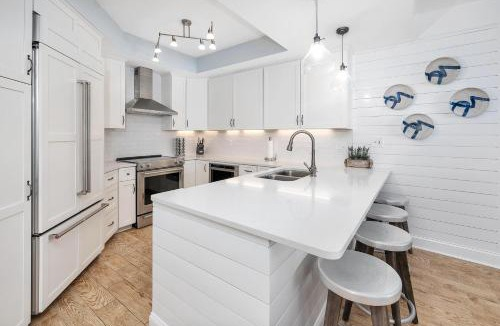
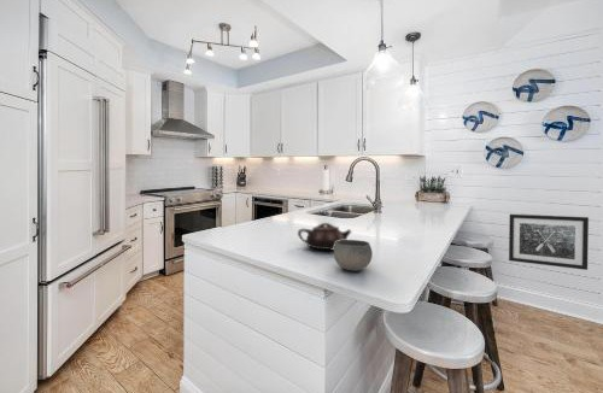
+ wall art [508,213,590,271]
+ teapot [297,222,352,251]
+ bowl [333,239,374,272]
